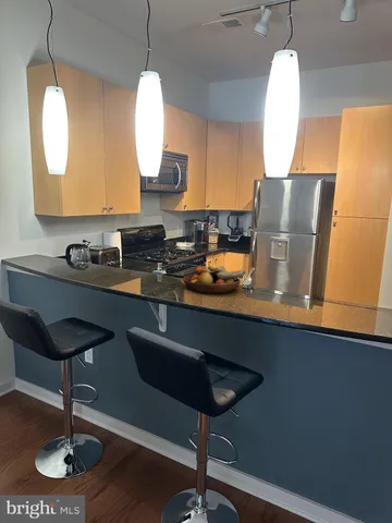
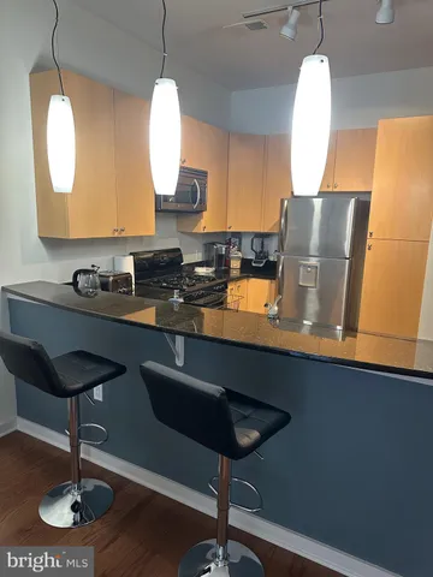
- fruit bowl [182,265,246,295]
